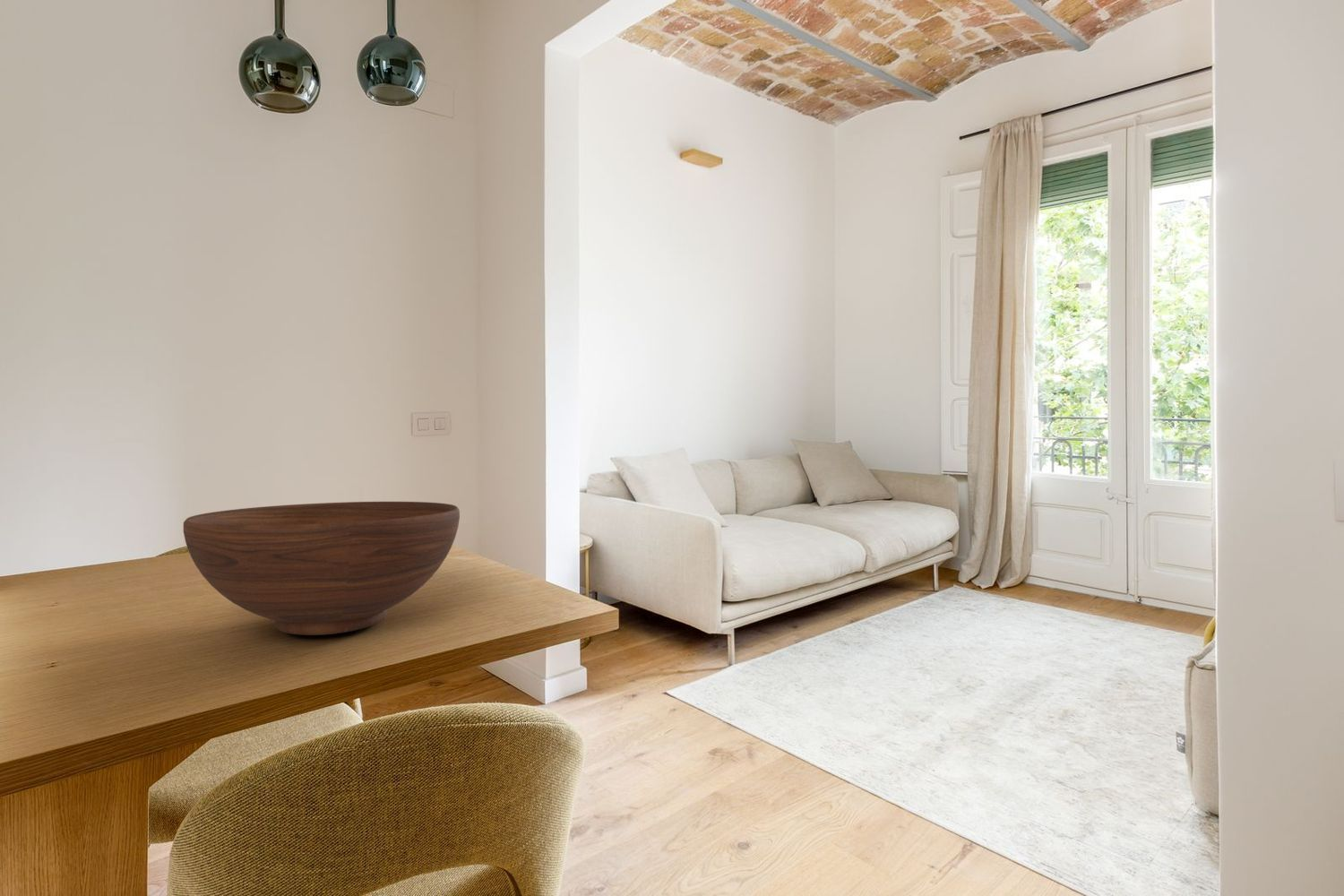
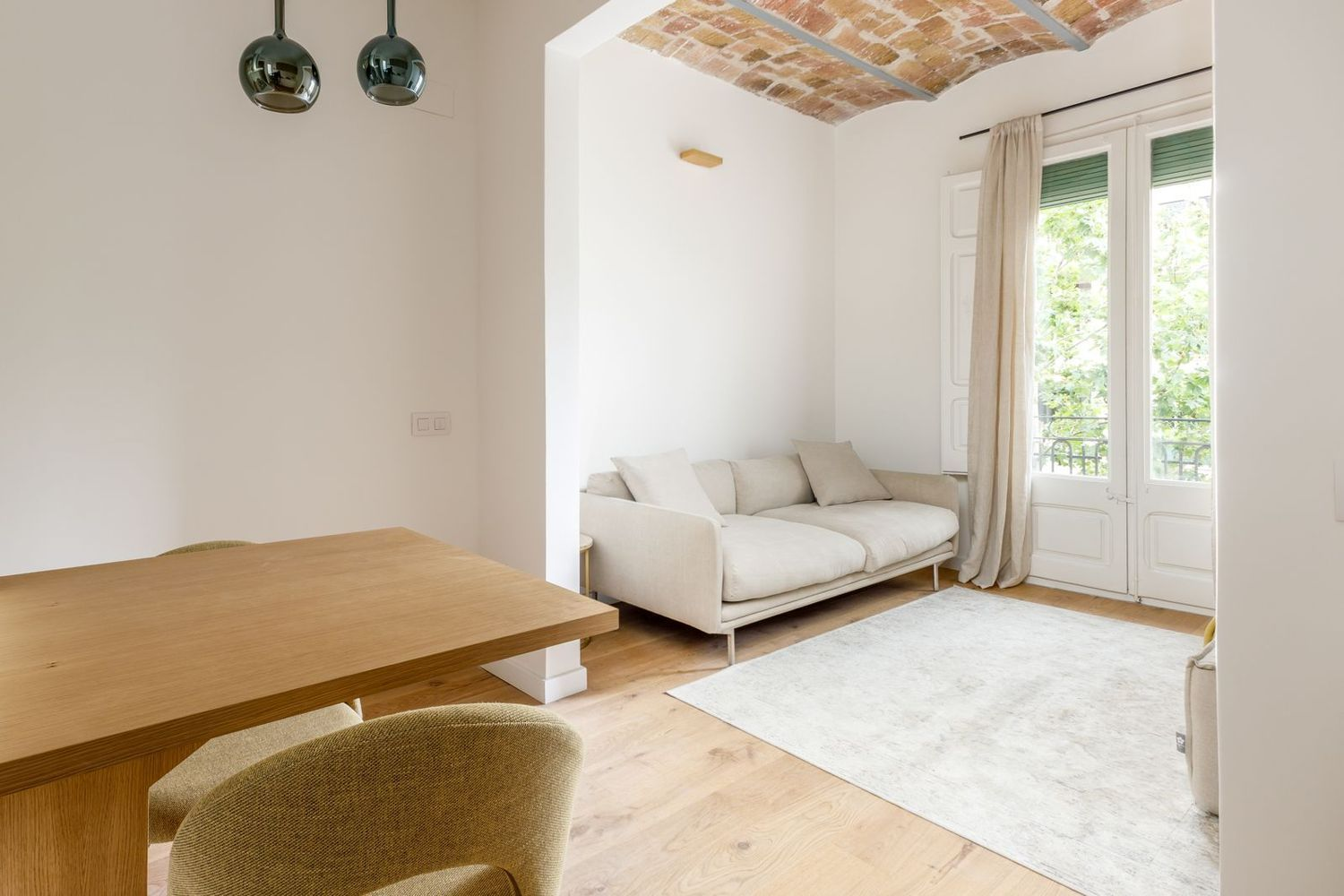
- fruit bowl [183,501,461,636]
